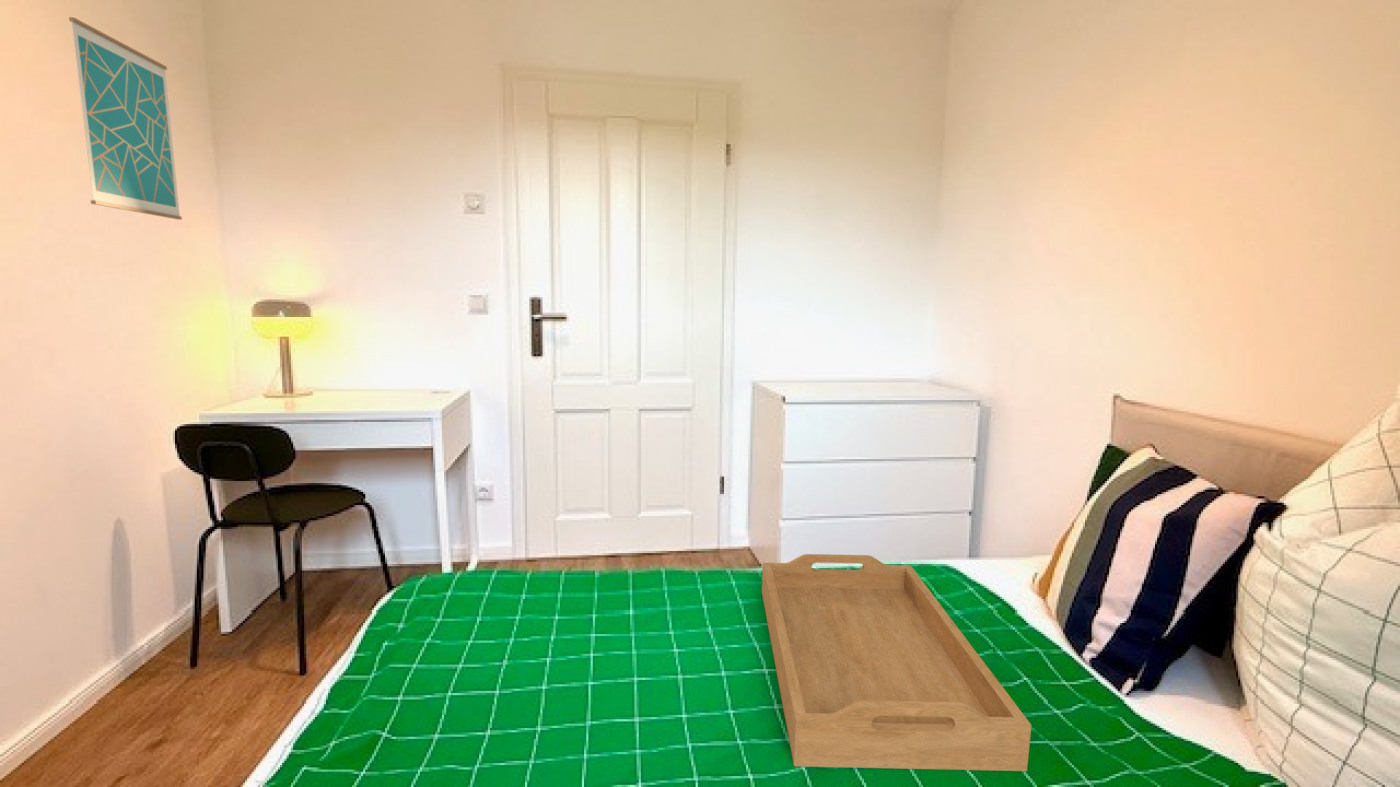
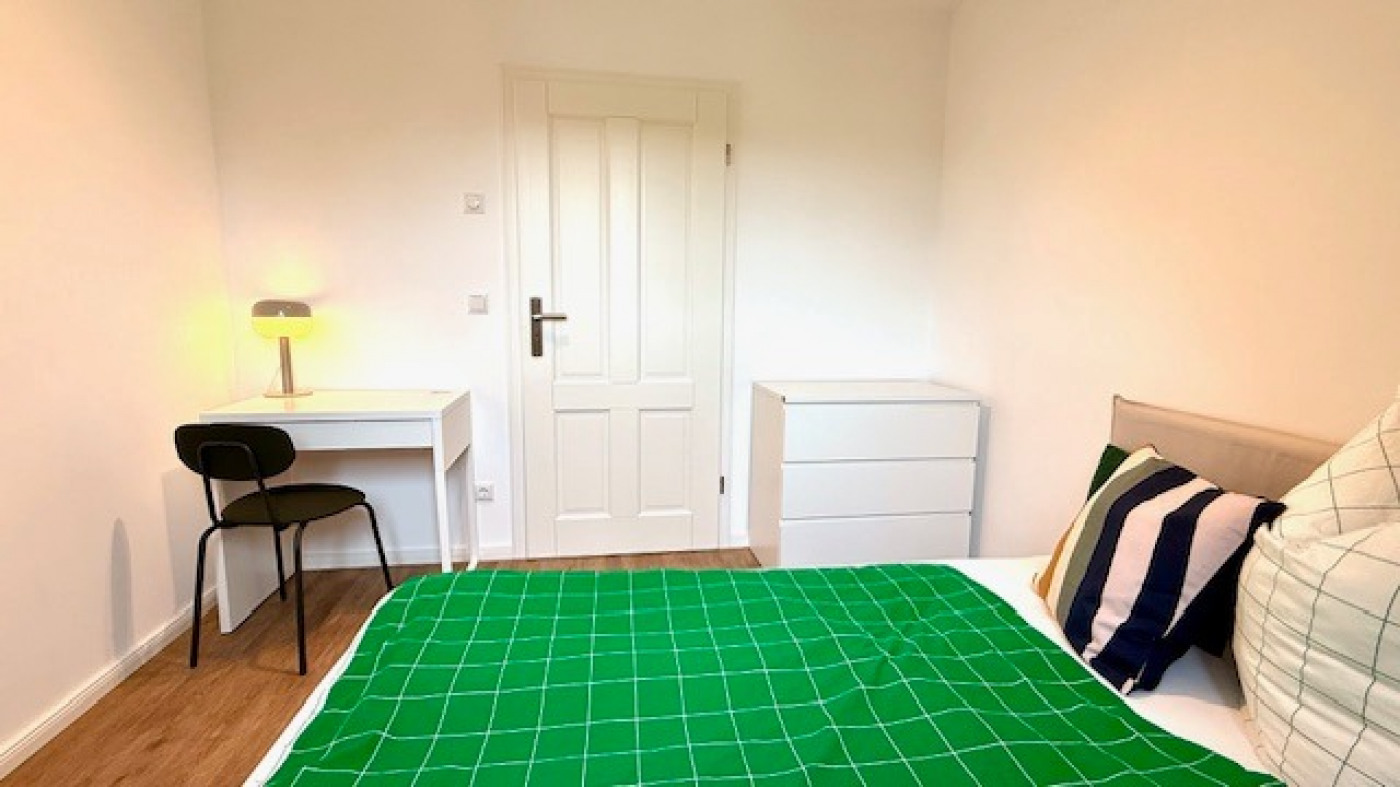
- serving tray [761,553,1032,772]
- wall art [68,16,183,221]
